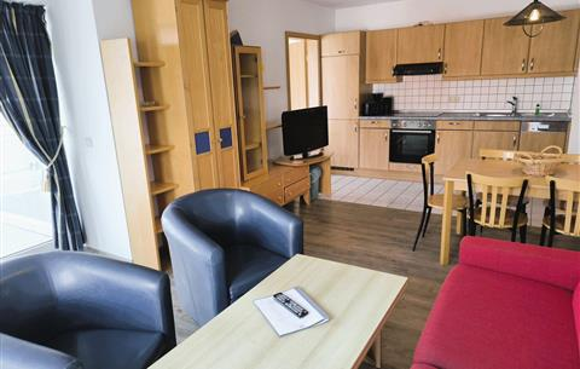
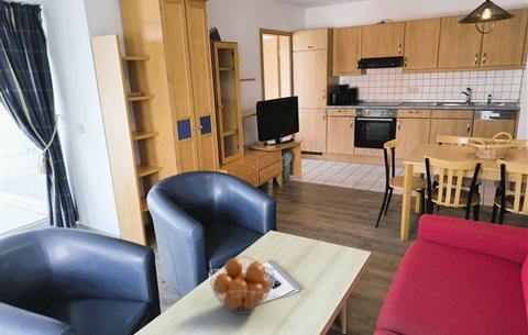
+ fruit basket [208,255,276,315]
